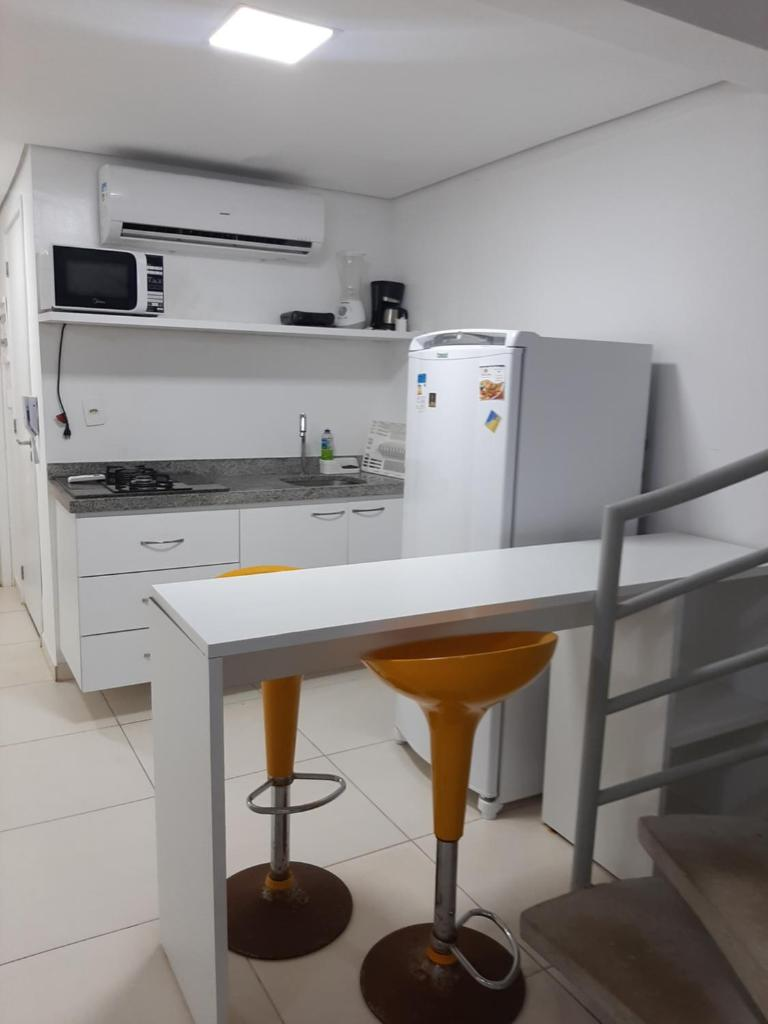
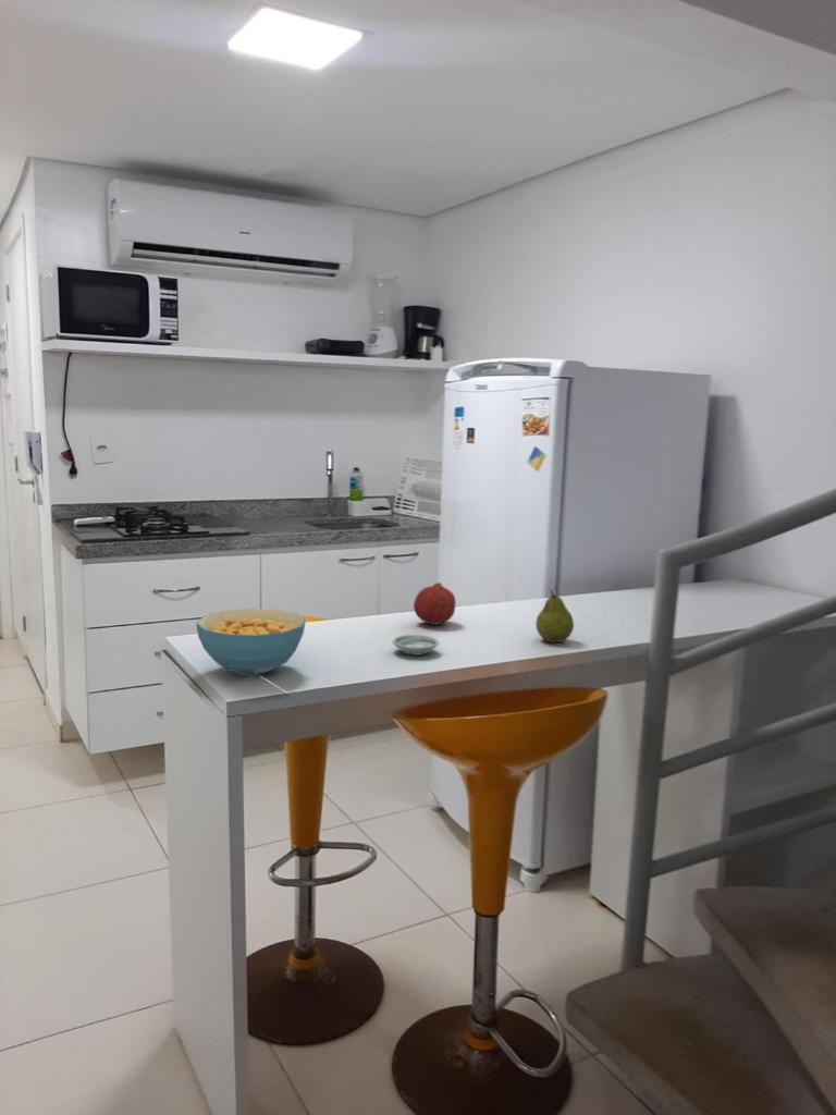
+ cereal bowl [195,608,307,677]
+ fruit [413,581,457,626]
+ fruit [534,589,575,644]
+ saucer [391,634,440,657]
